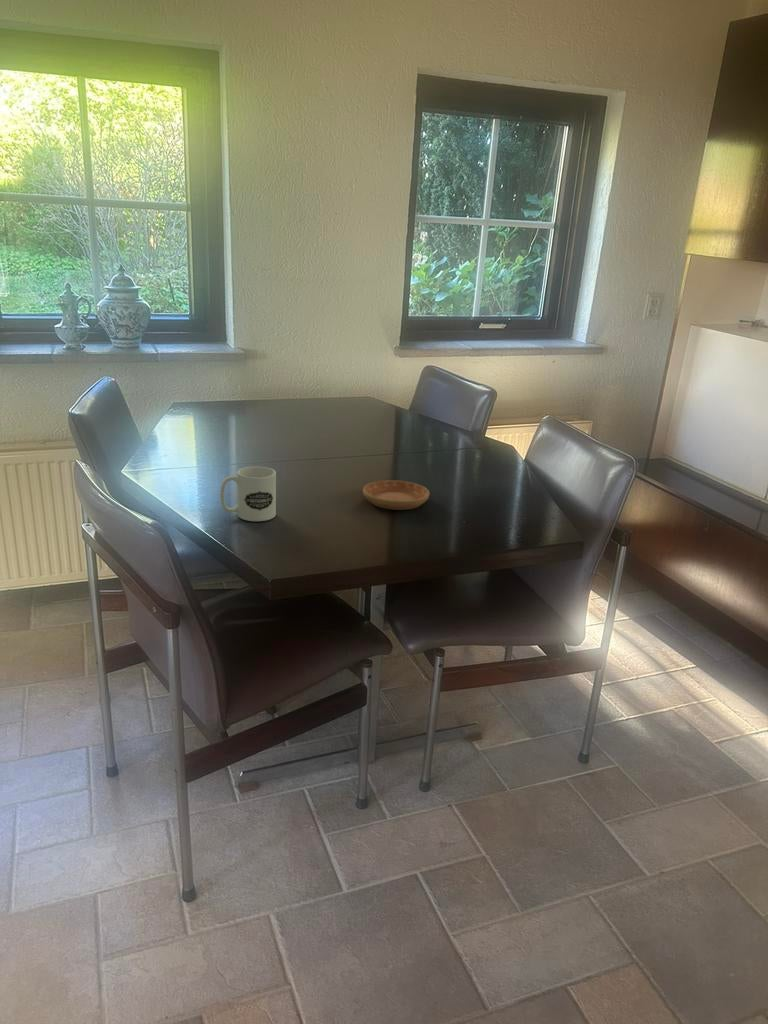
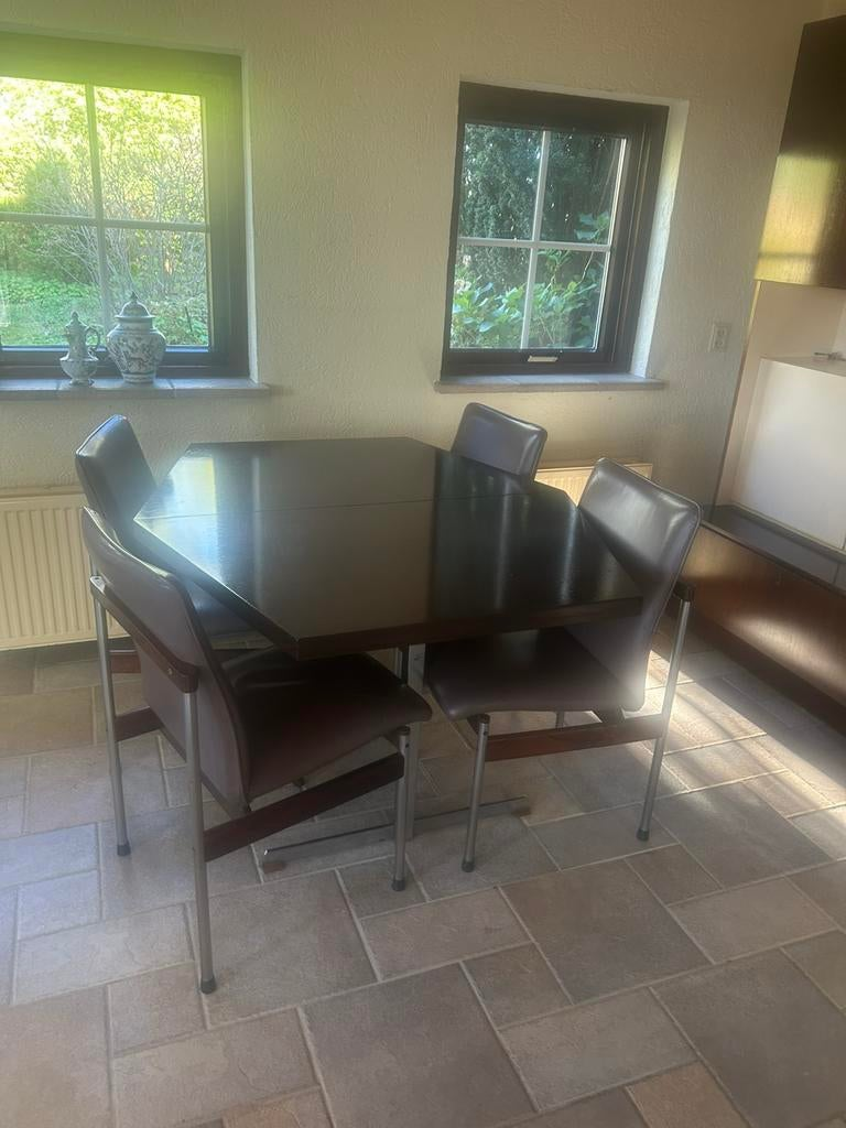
- saucer [362,479,431,511]
- mug [220,465,277,522]
